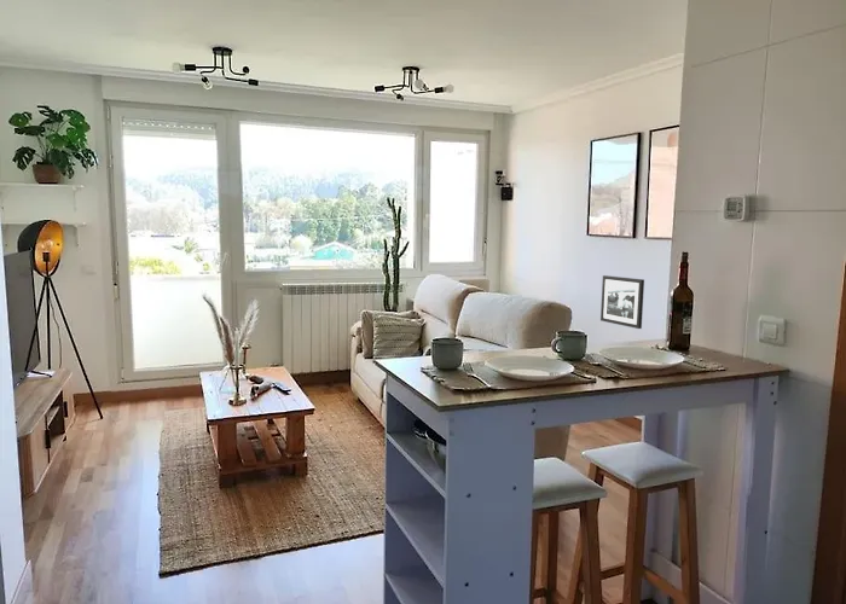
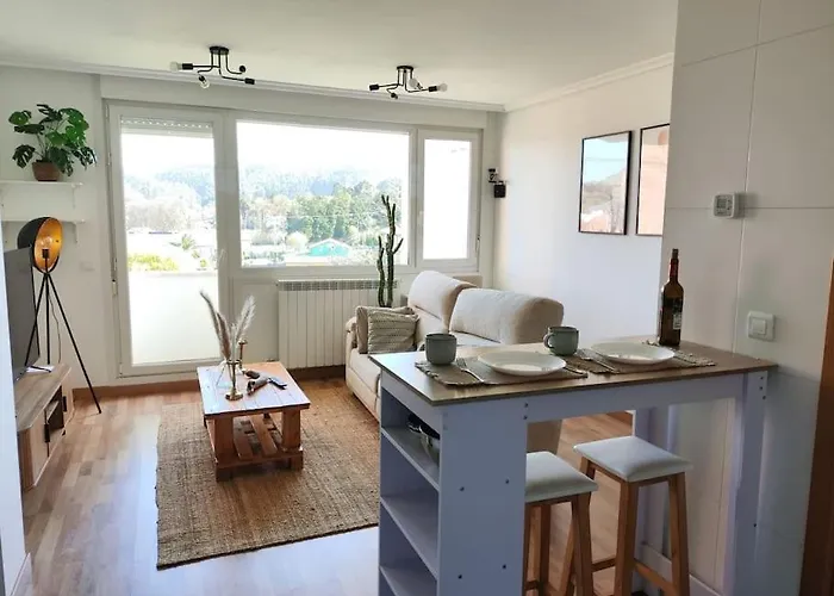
- picture frame [599,274,645,330]
